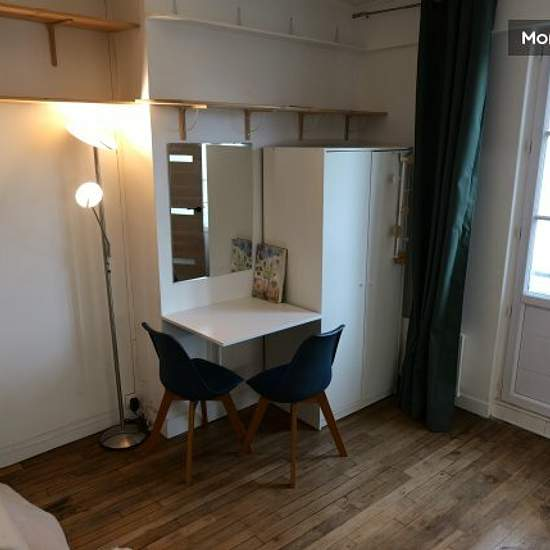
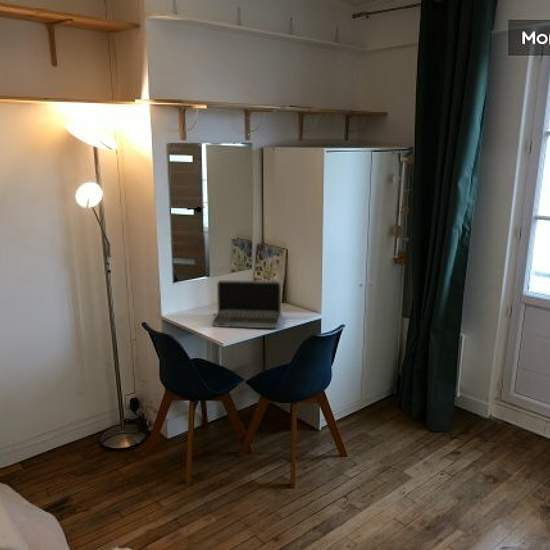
+ laptop [210,279,283,329]
